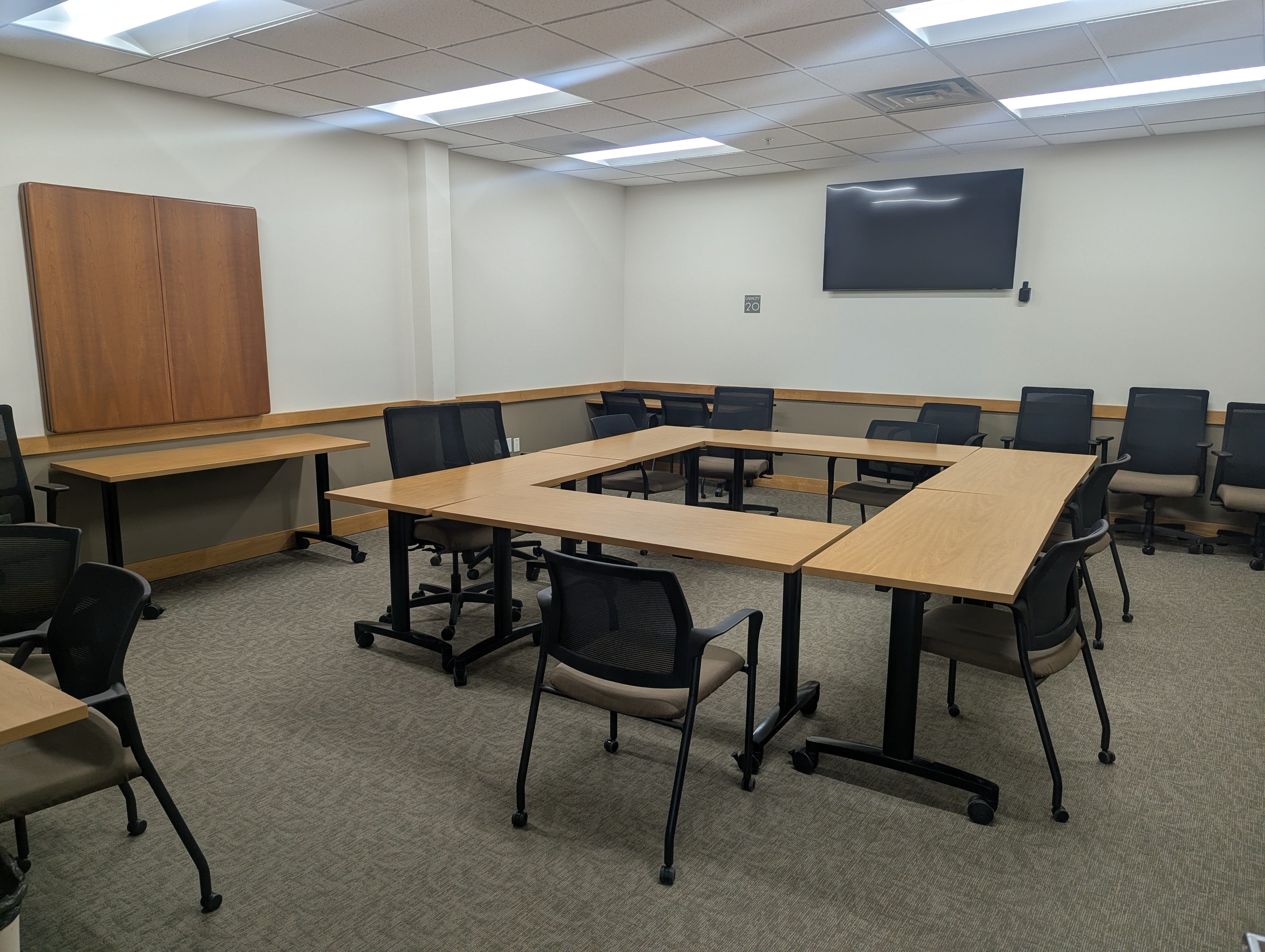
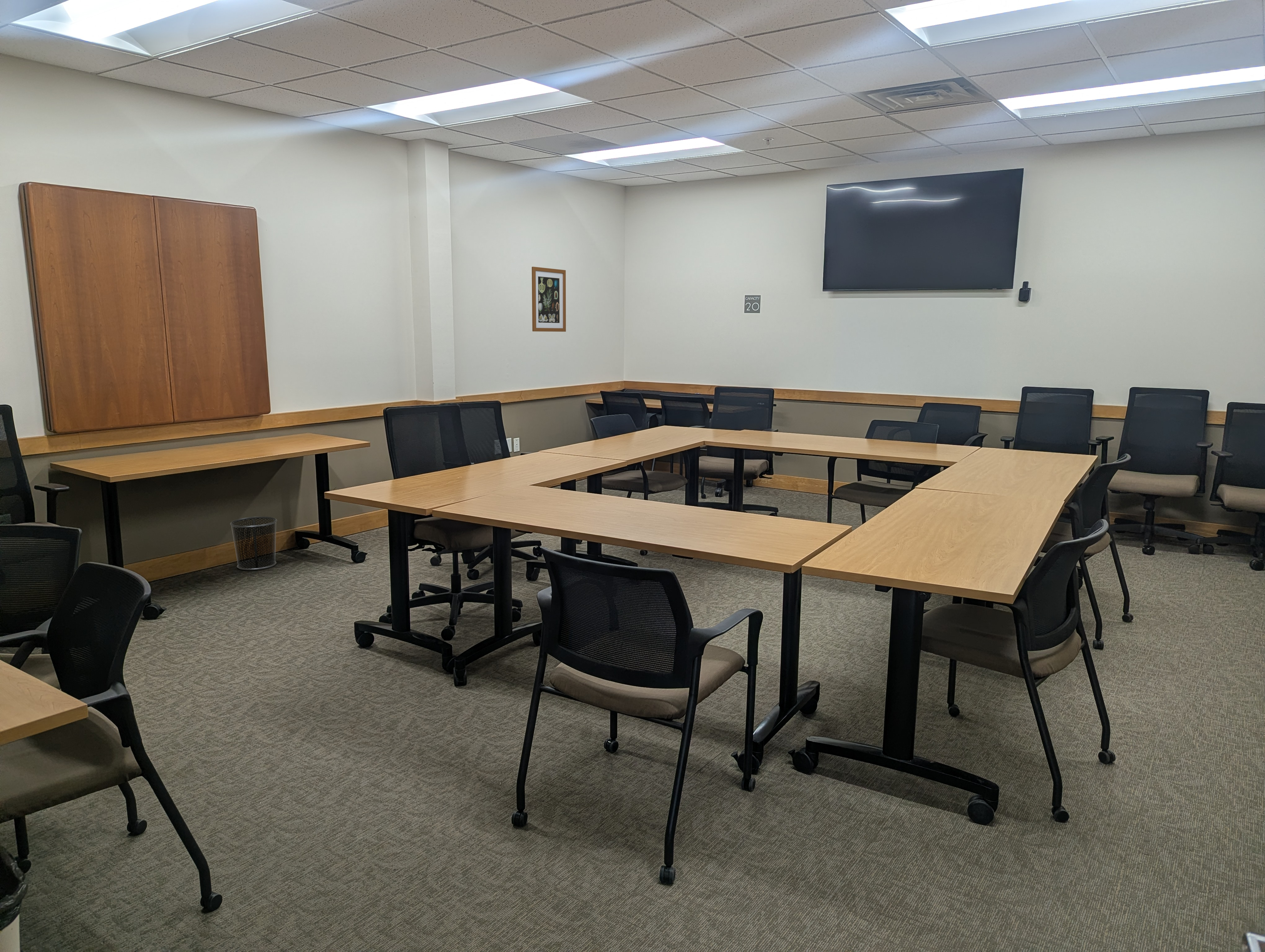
+ waste bin [230,516,277,571]
+ wall art [531,267,566,332]
